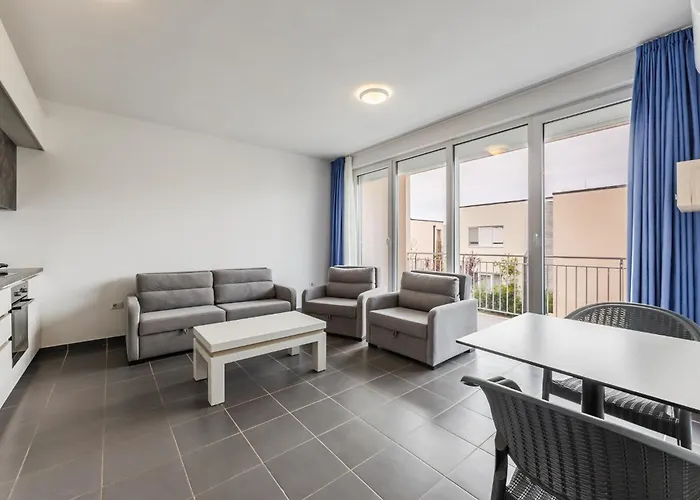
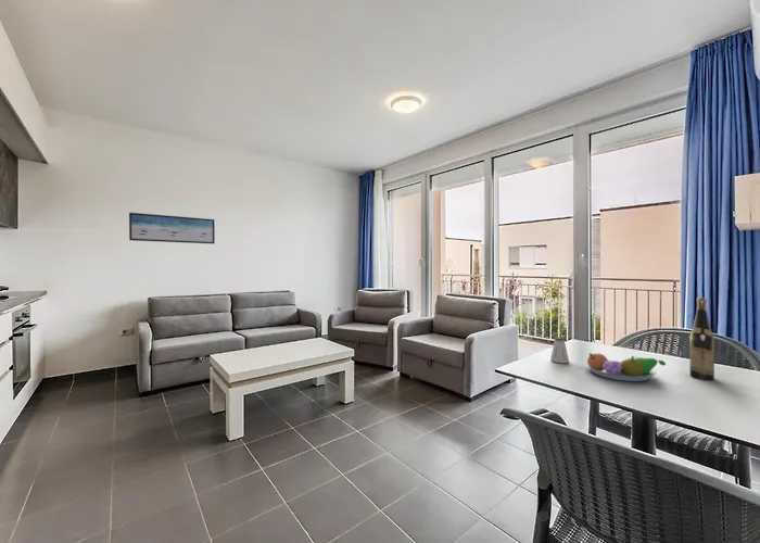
+ saltshaker [549,337,570,364]
+ wall art [128,212,216,244]
+ wine bottle [688,296,715,381]
+ fruit bowl [584,352,667,382]
